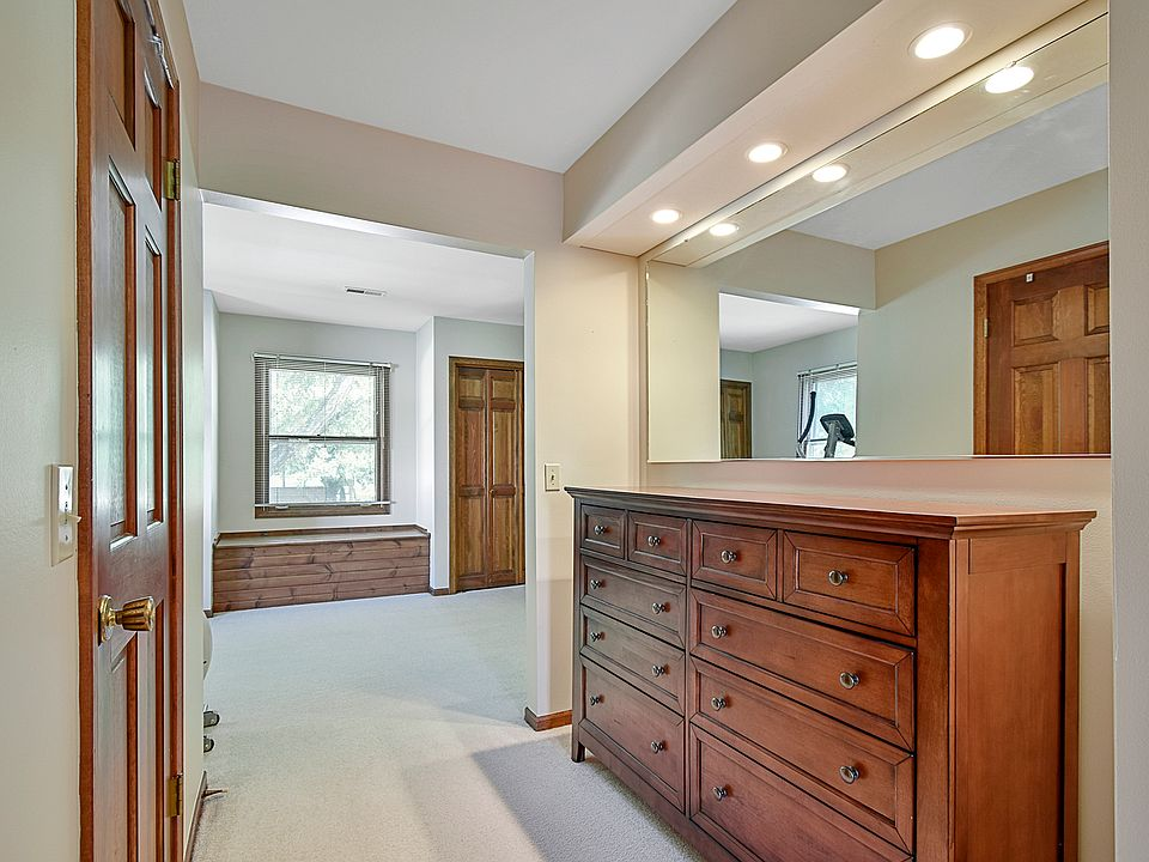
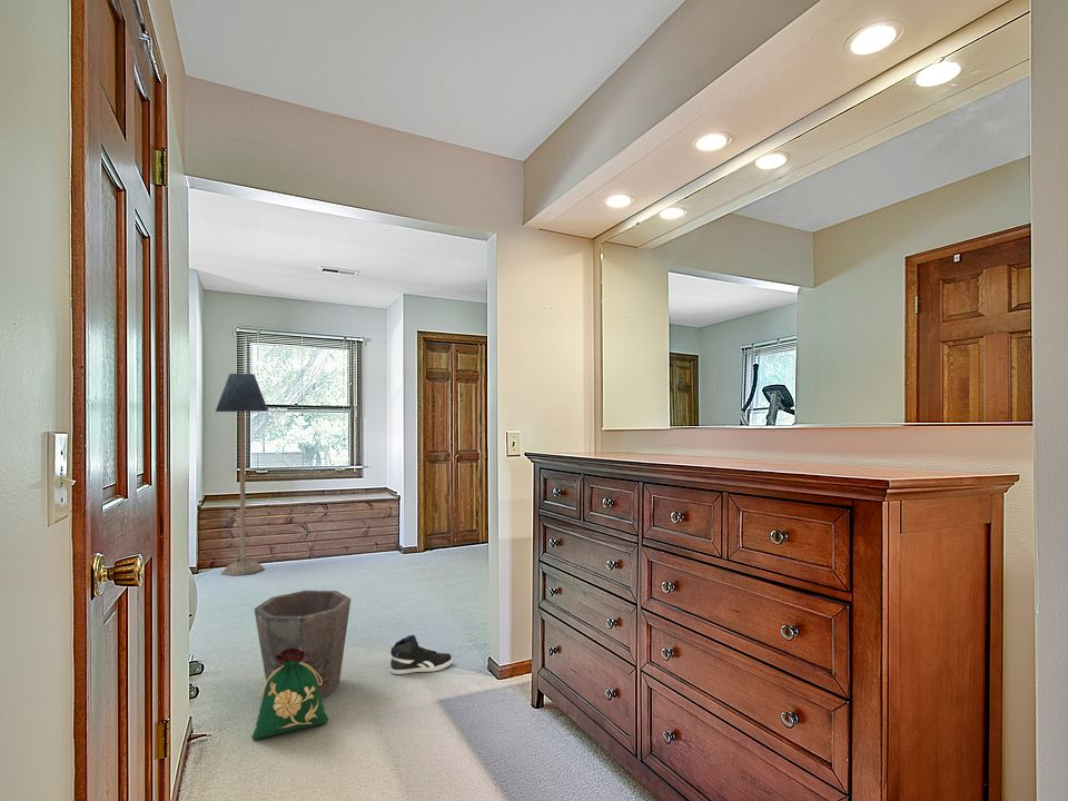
+ bag [251,647,329,741]
+ floor lamp [215,372,269,577]
+ sneaker [389,634,453,675]
+ waste bin [253,590,352,700]
